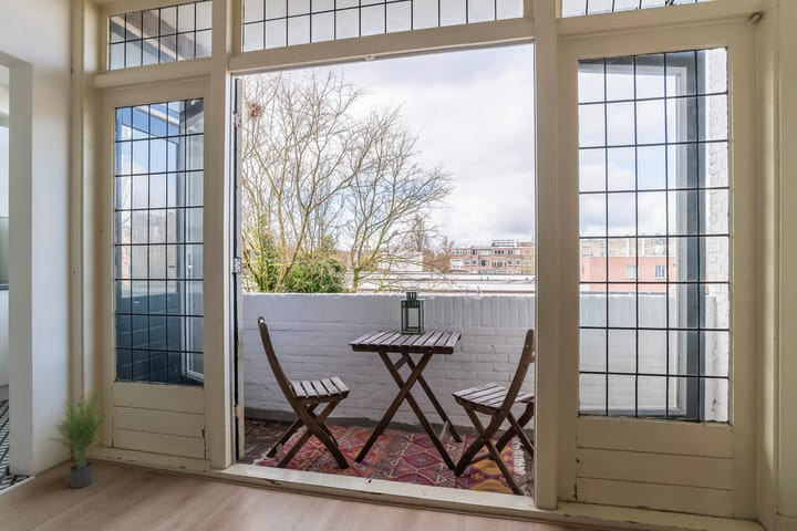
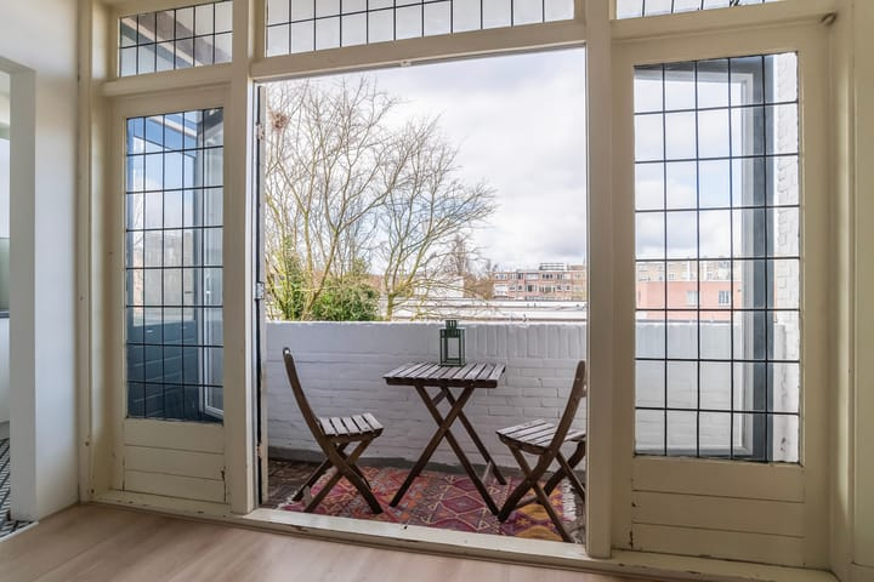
- potted plant [46,391,115,489]
